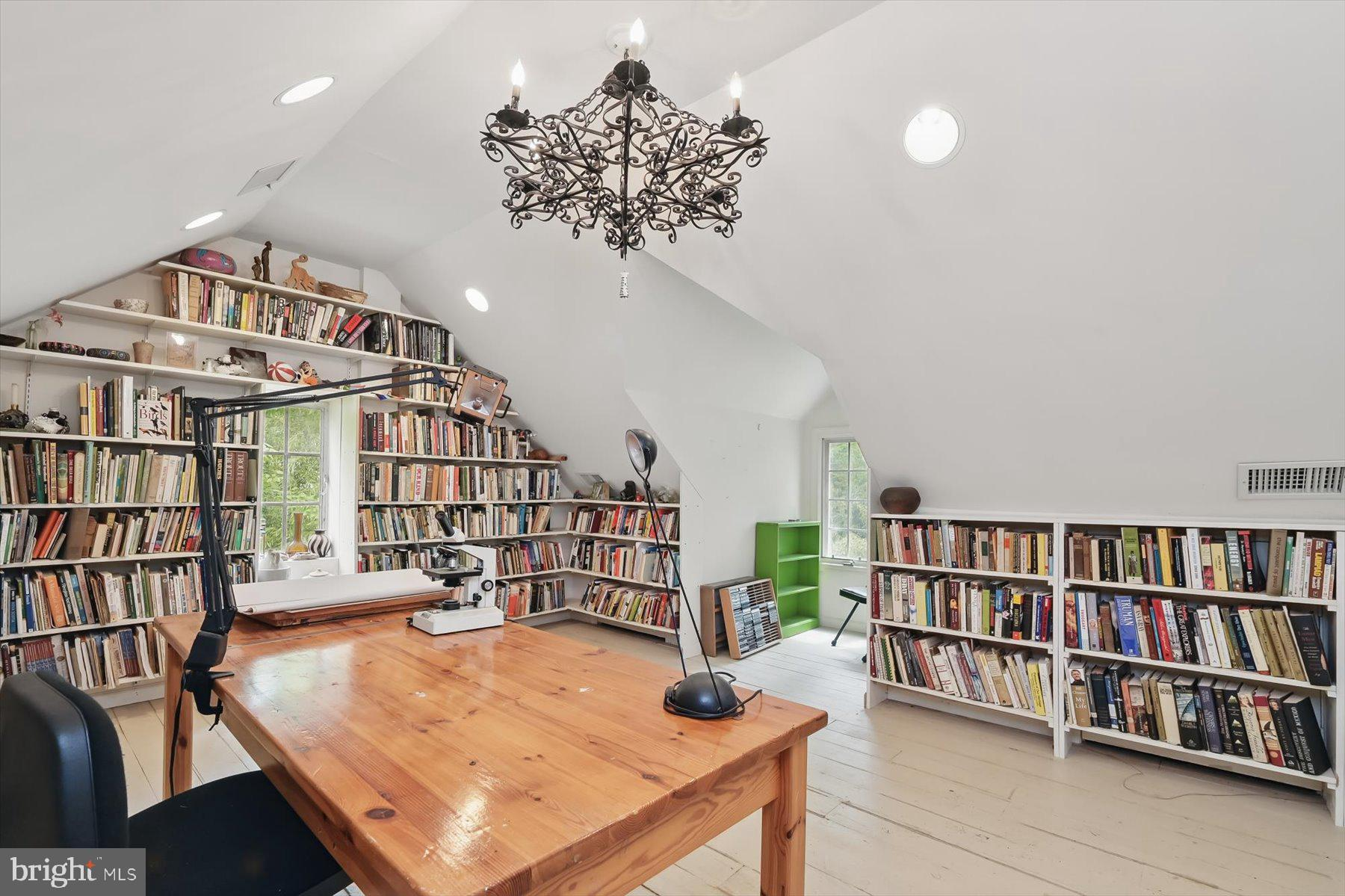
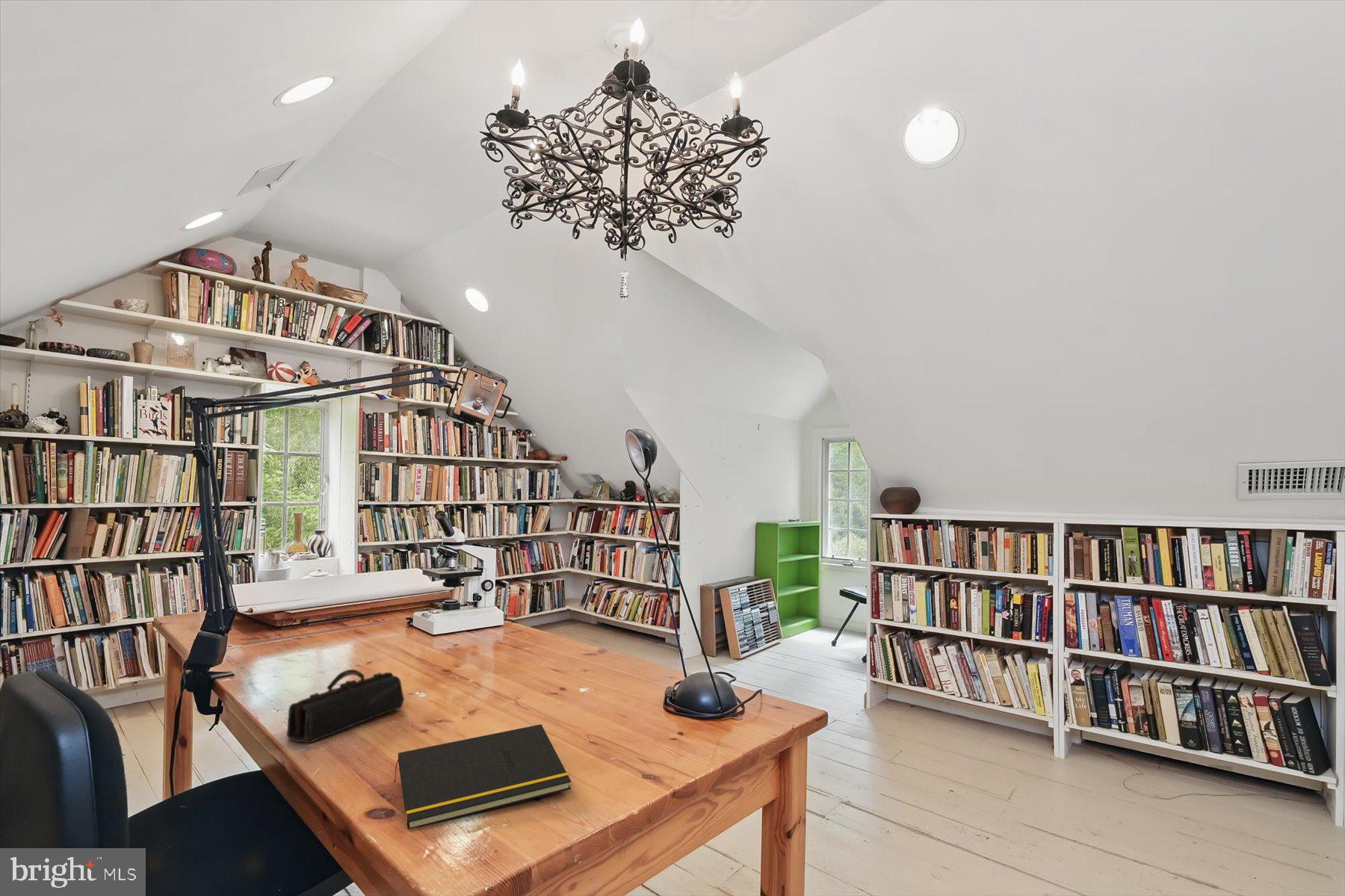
+ pencil case [286,669,405,744]
+ notepad [394,723,572,830]
